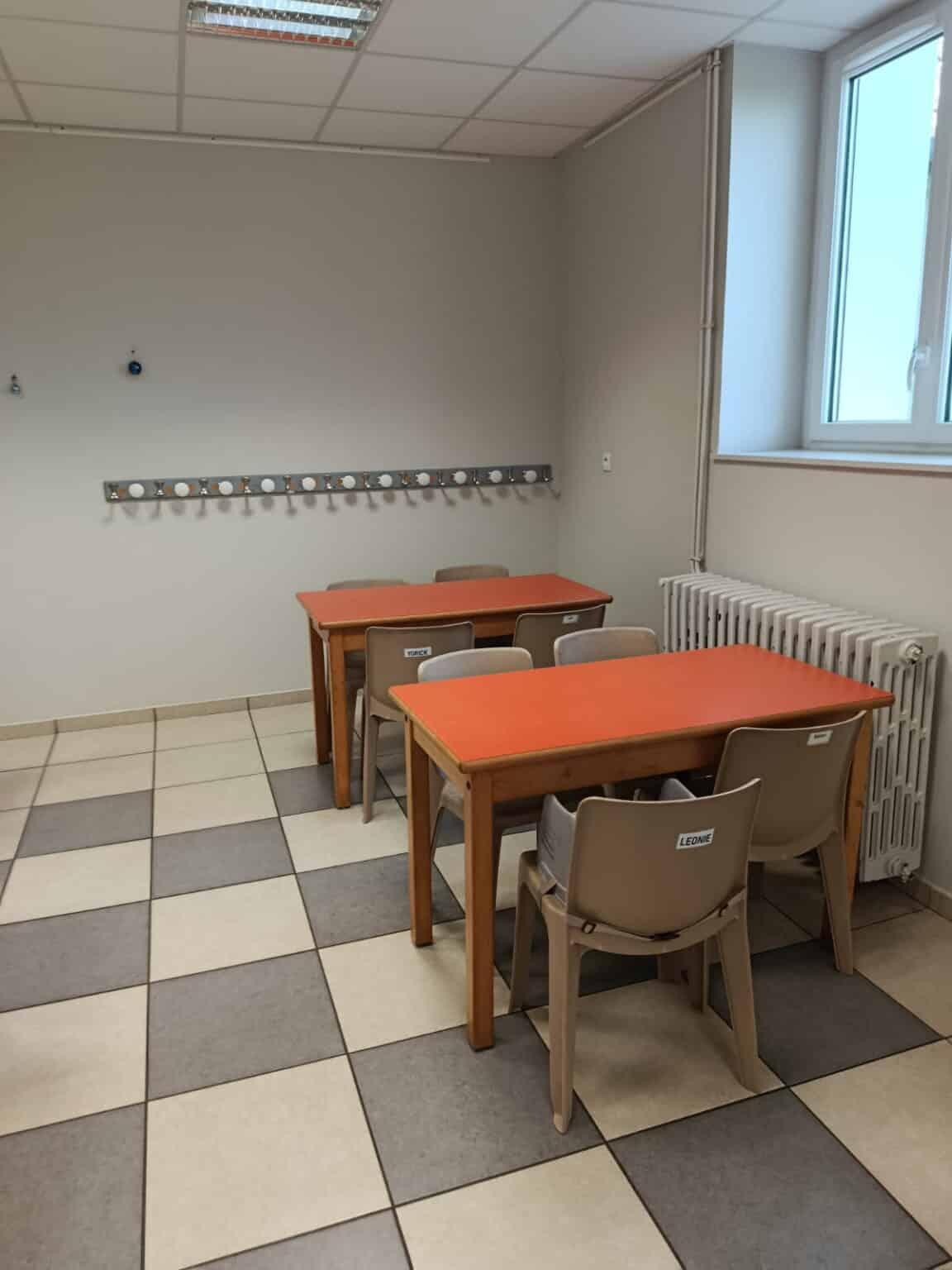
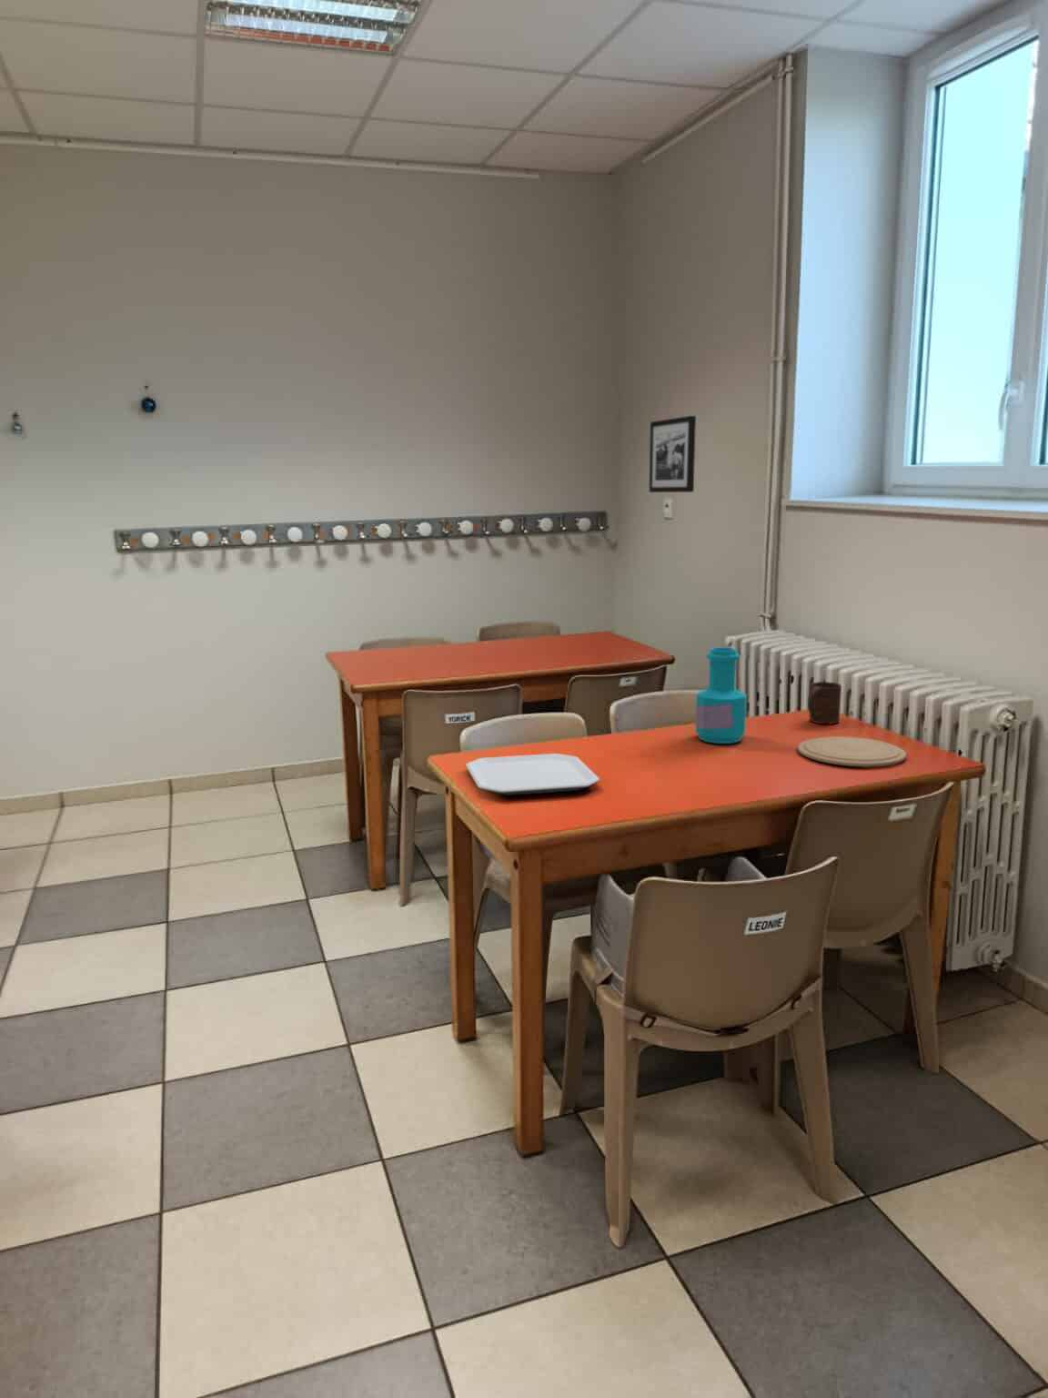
+ plate [465,753,600,796]
+ picture frame [647,415,697,493]
+ plate [797,735,907,767]
+ bottle [695,646,747,744]
+ cup [807,680,842,724]
